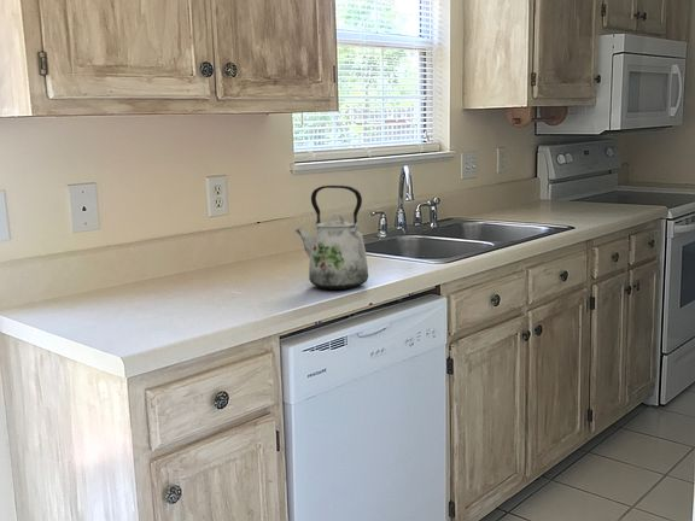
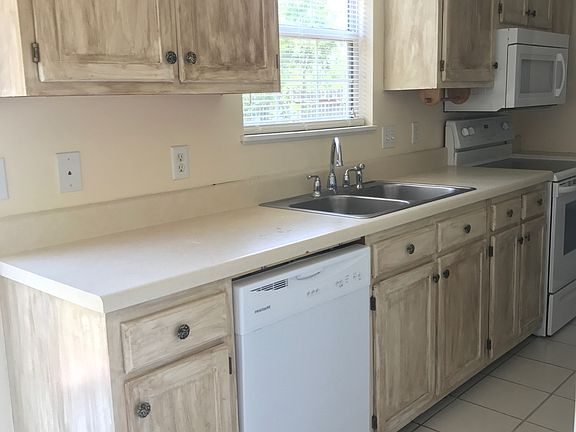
- kettle [294,185,369,291]
